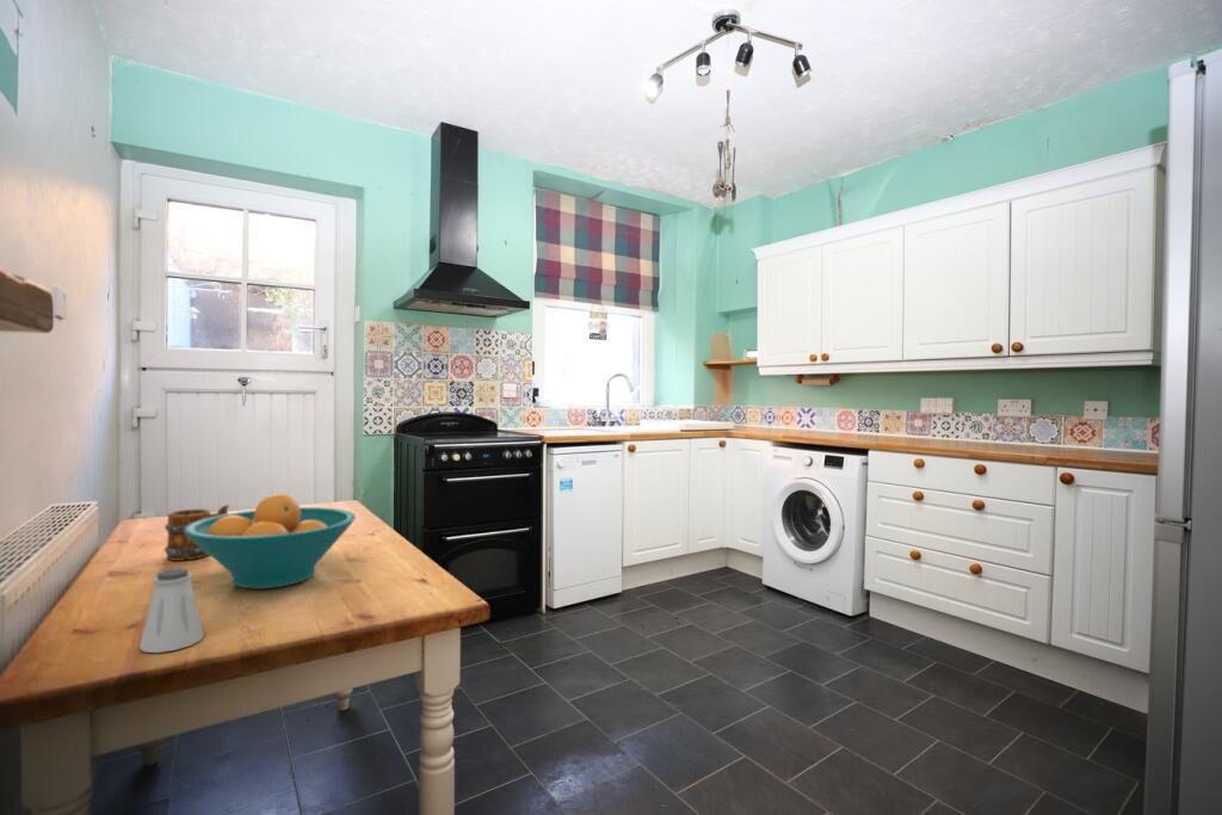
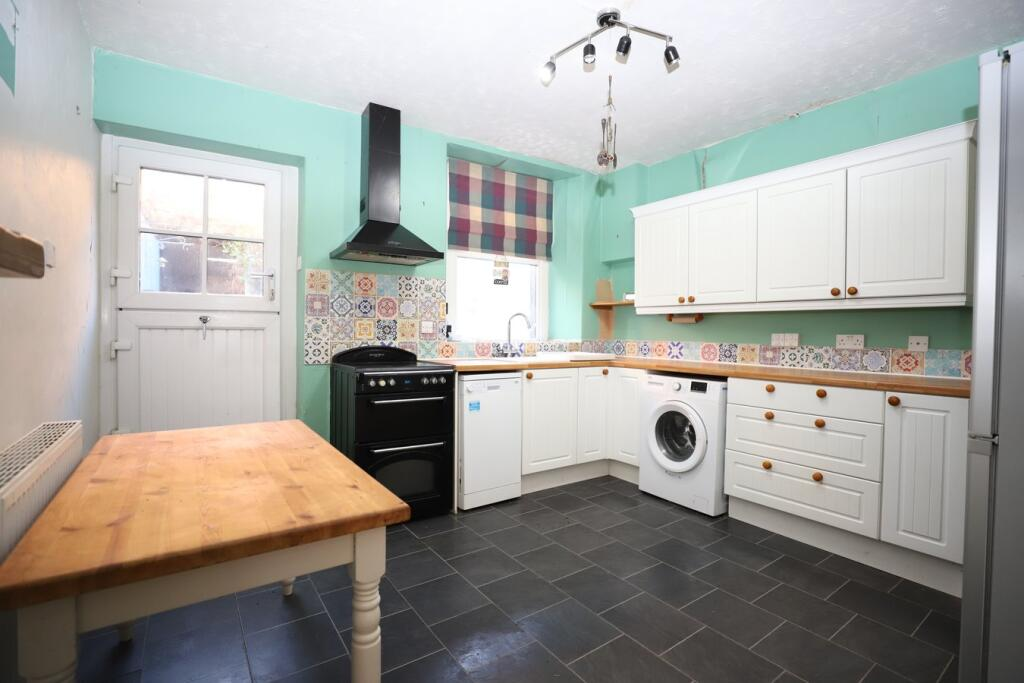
- fruit bowl [185,493,357,589]
- mug [163,504,230,562]
- saltshaker [138,567,205,654]
